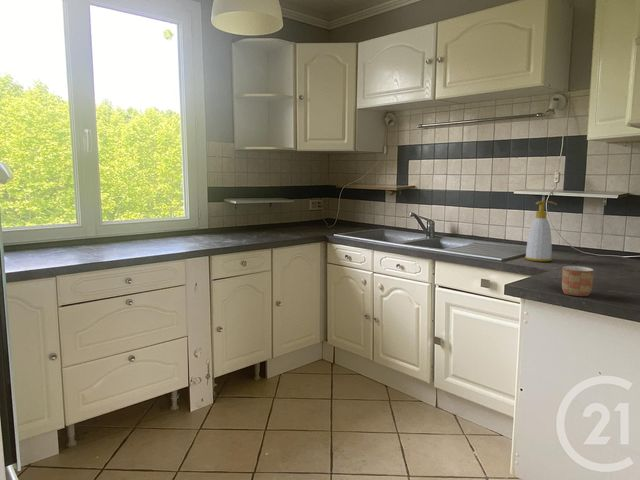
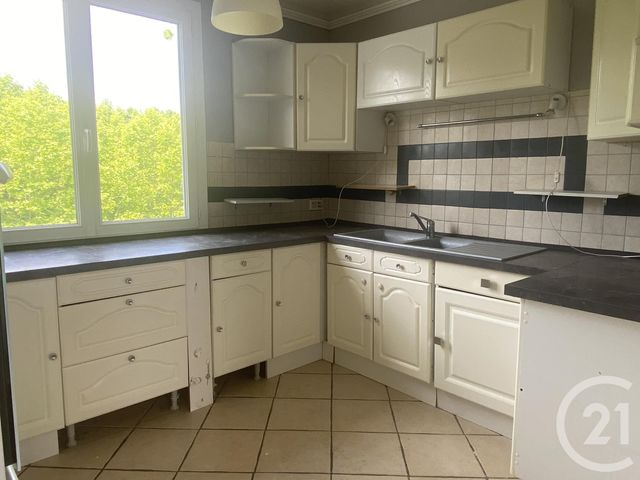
- mug [561,265,595,297]
- soap bottle [524,200,557,263]
